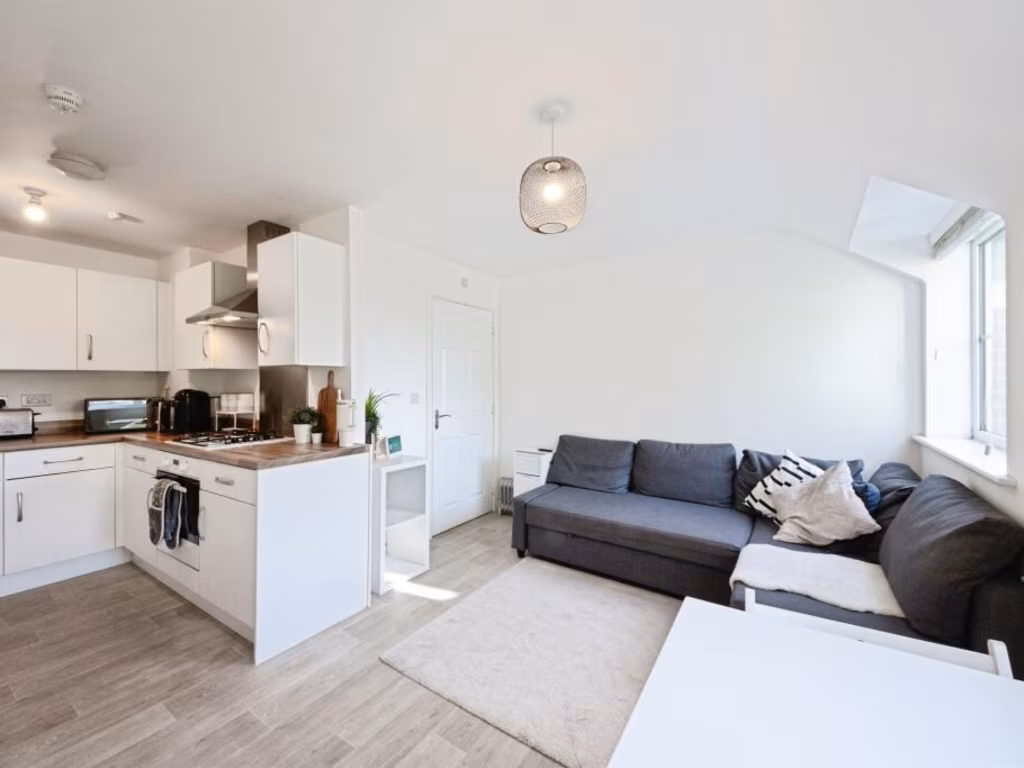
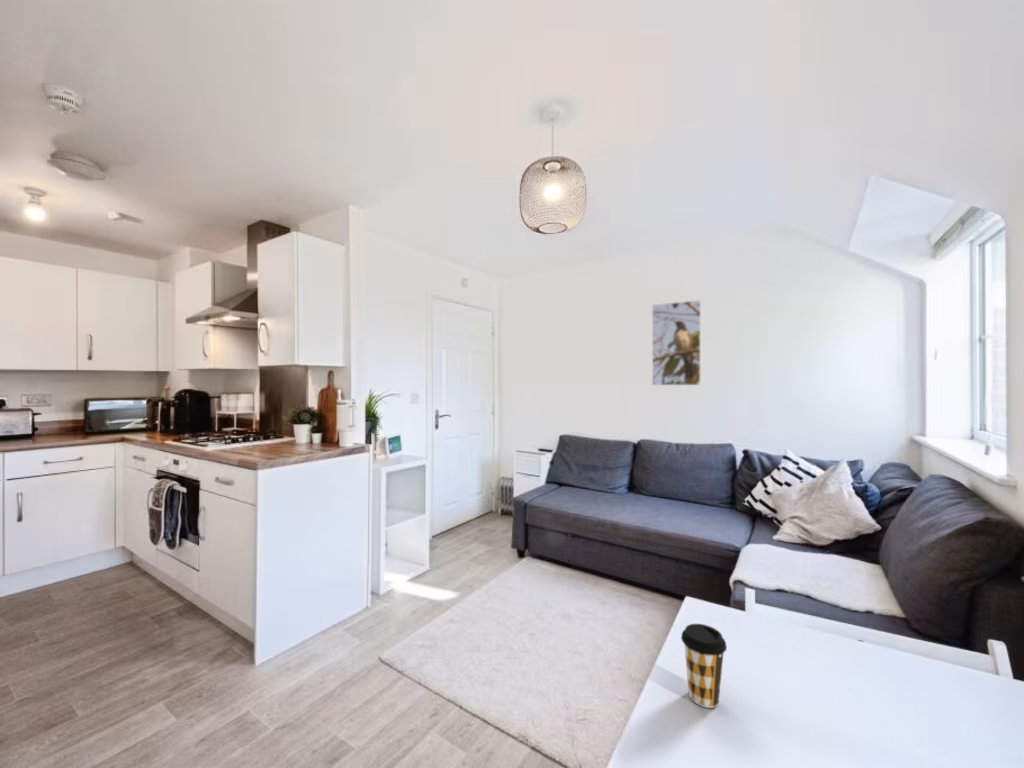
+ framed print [651,299,702,386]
+ coffee cup [680,623,728,709]
